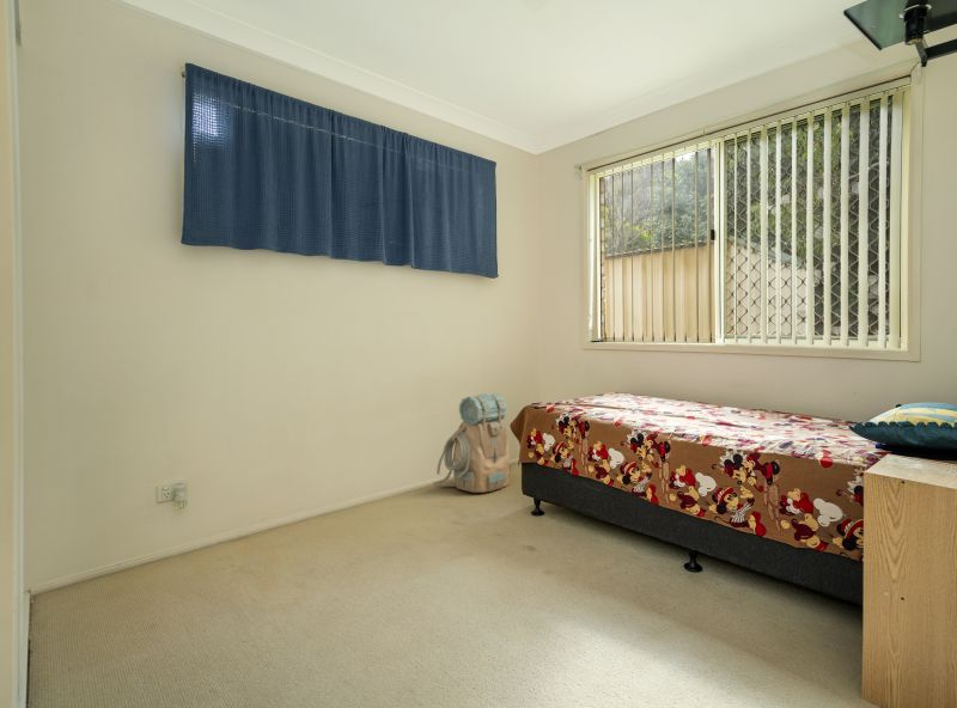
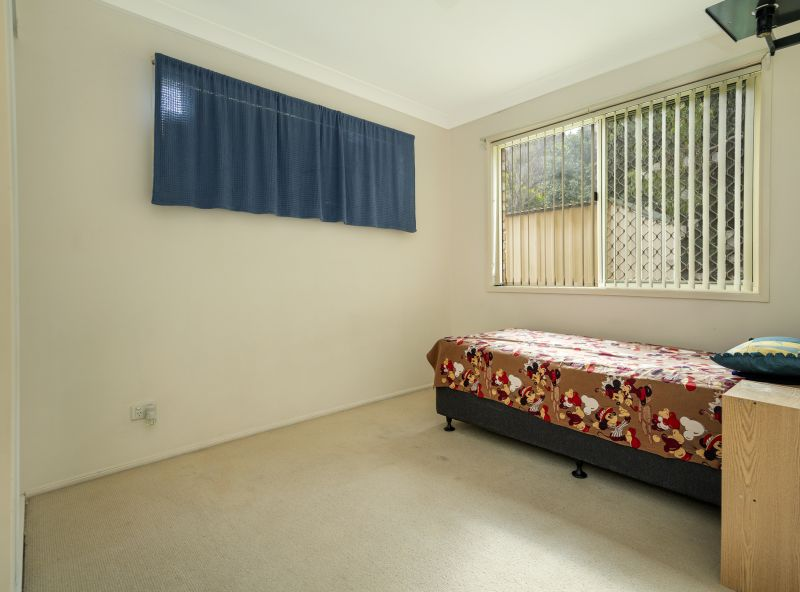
- backpack [432,392,512,494]
